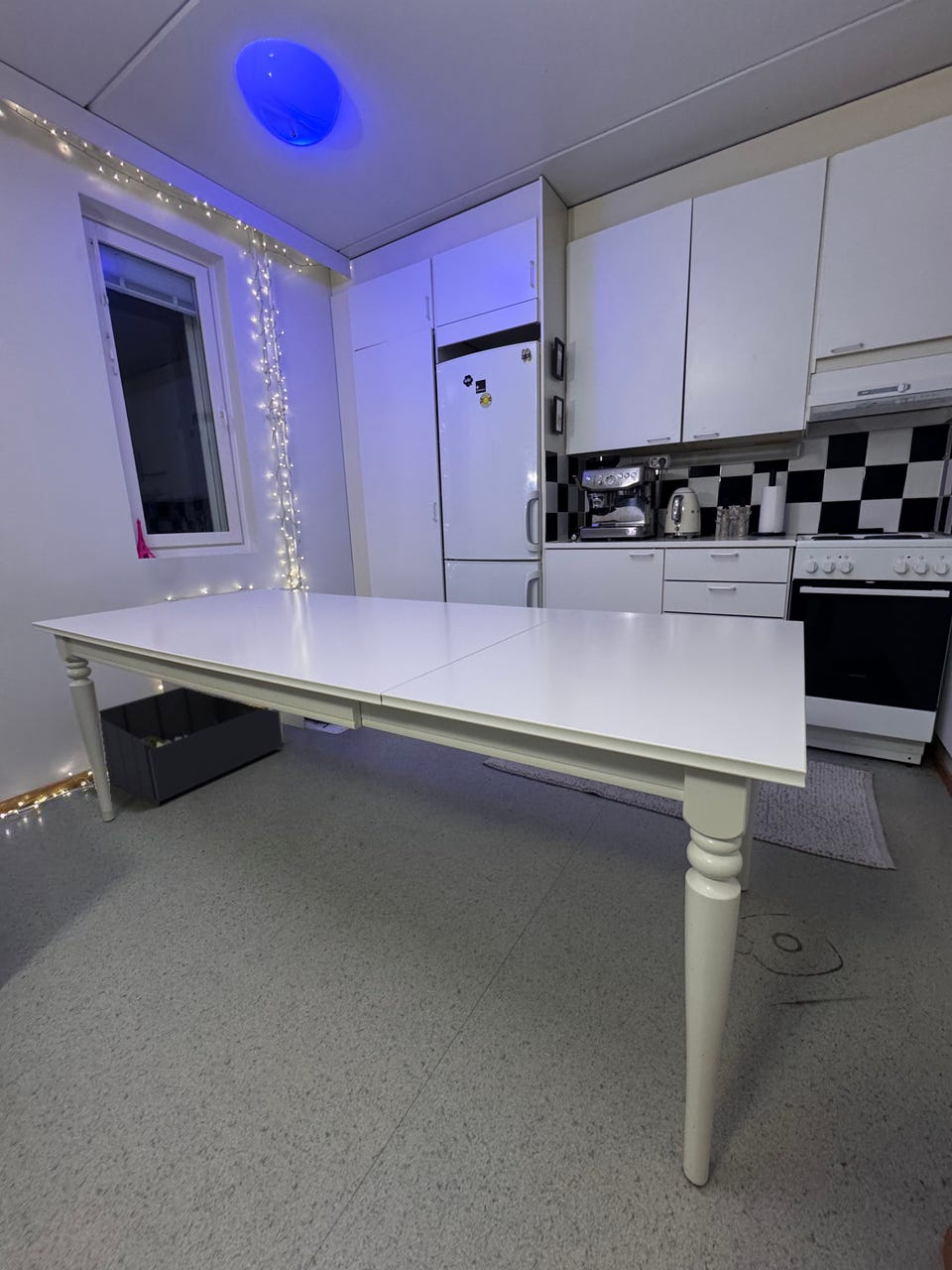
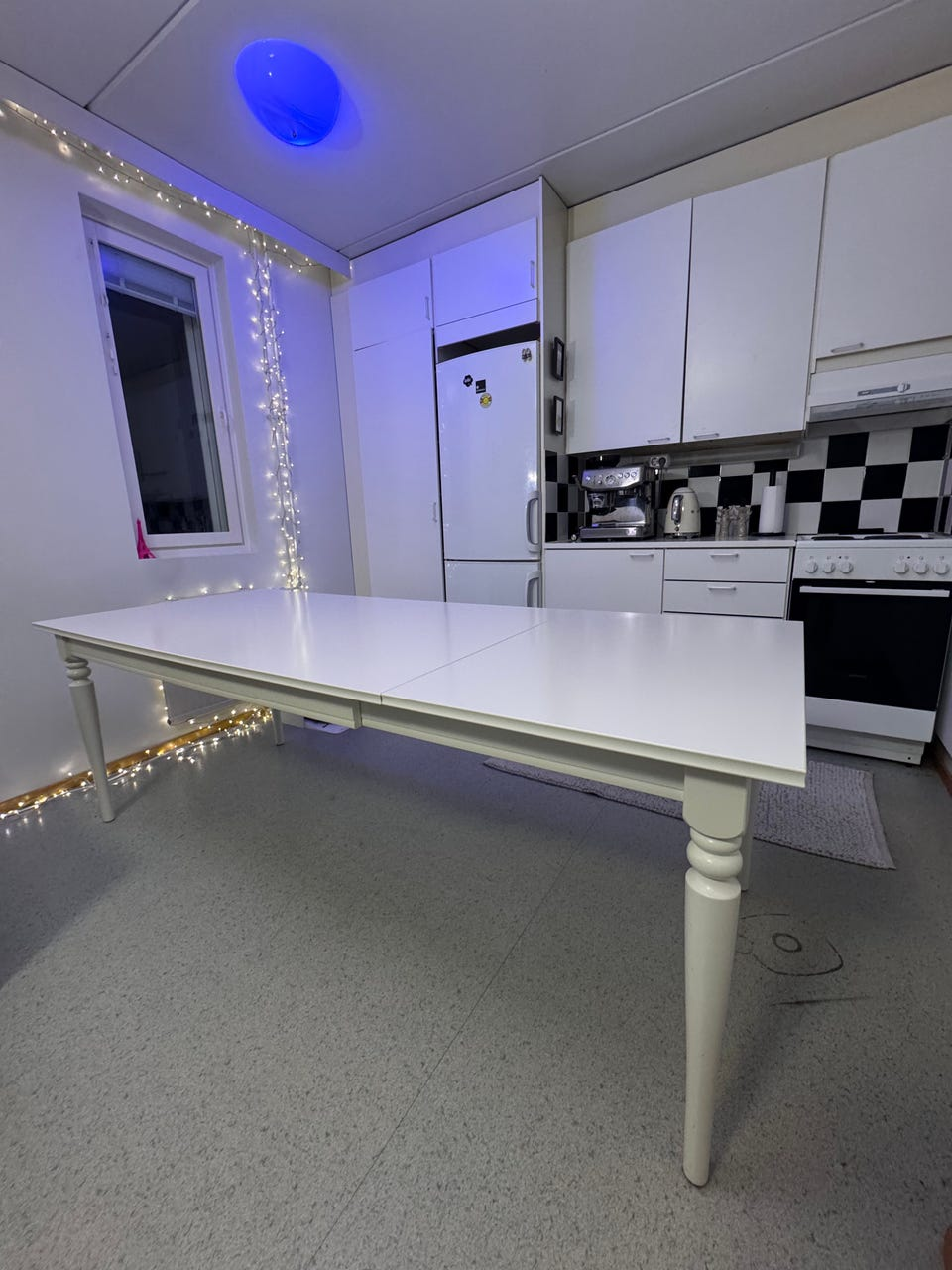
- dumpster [98,687,284,809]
